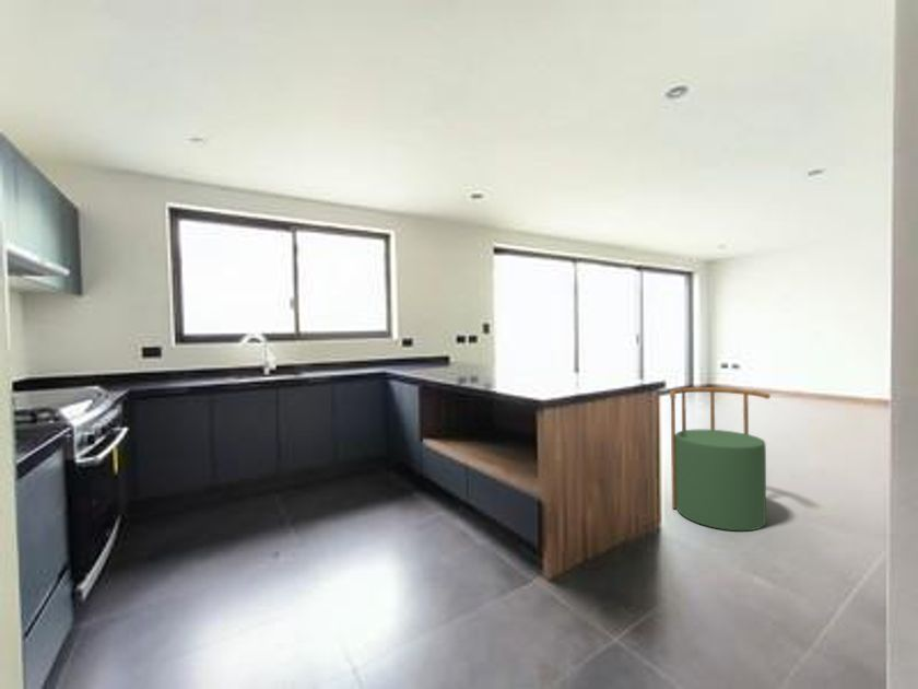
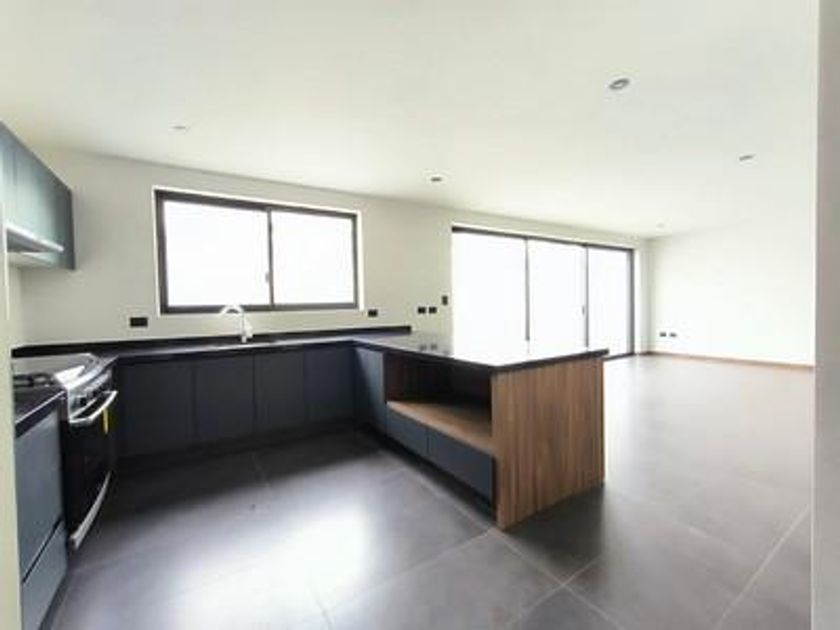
- stool [669,386,772,532]
